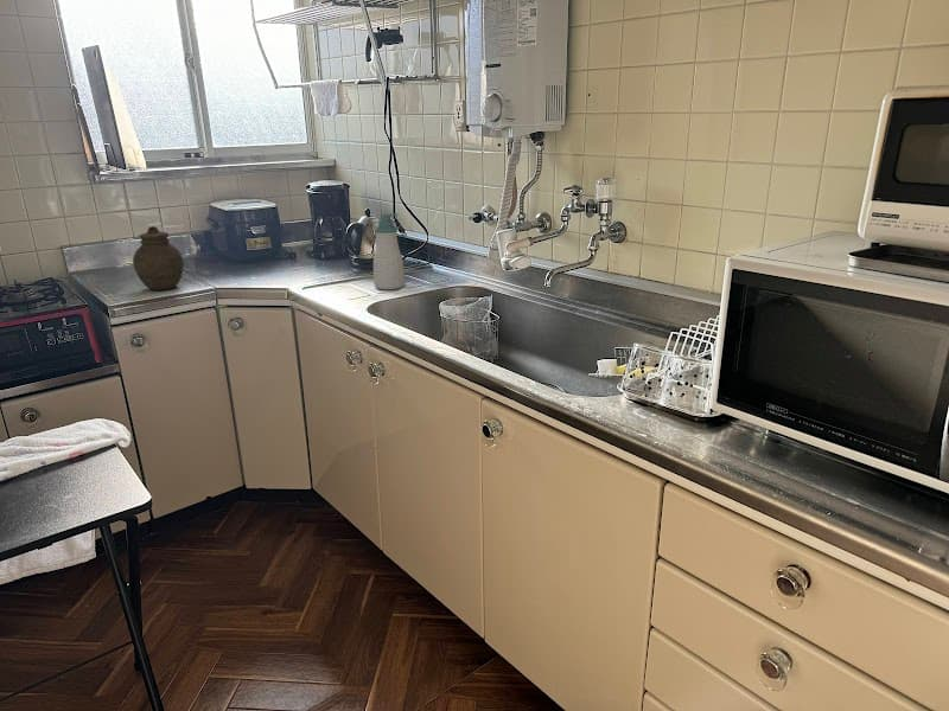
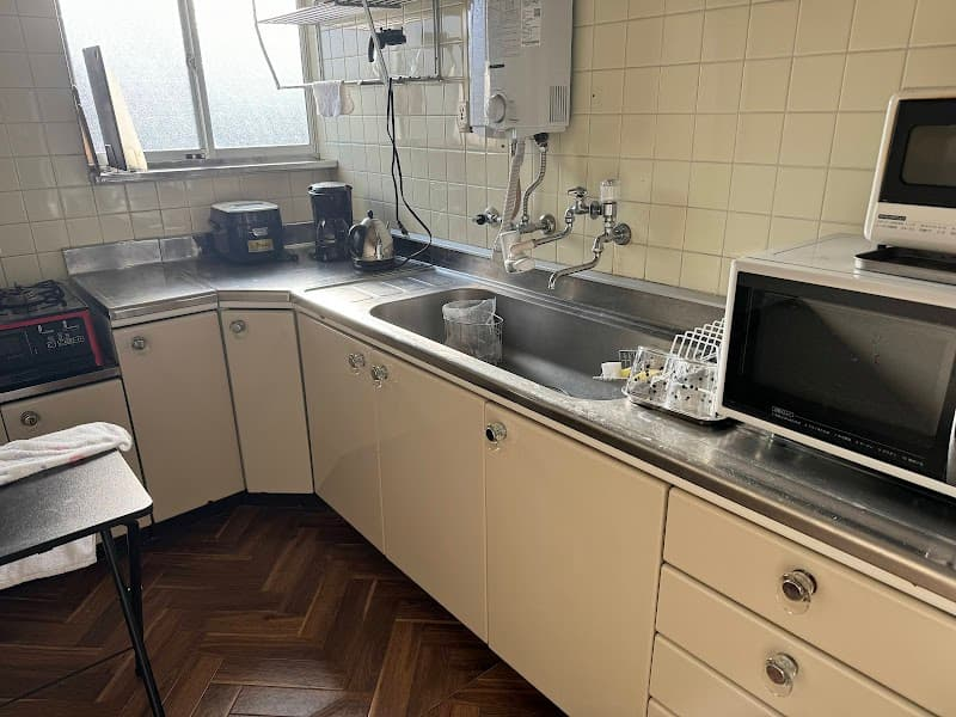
- jar [132,225,185,292]
- soap bottle [372,212,406,290]
